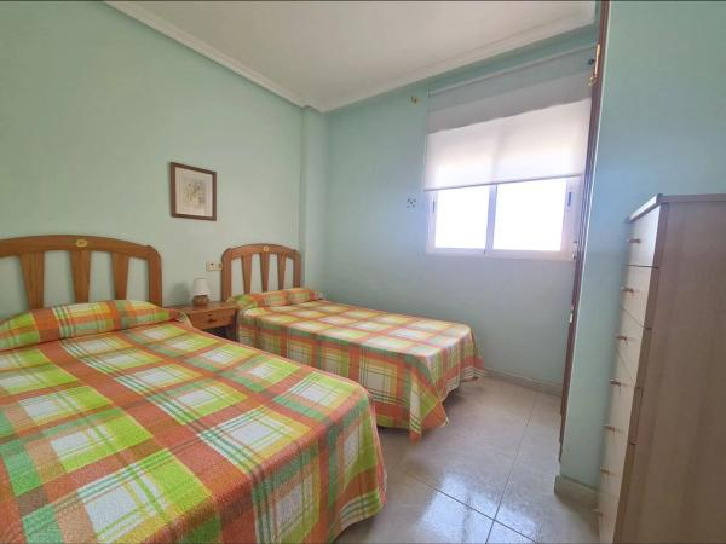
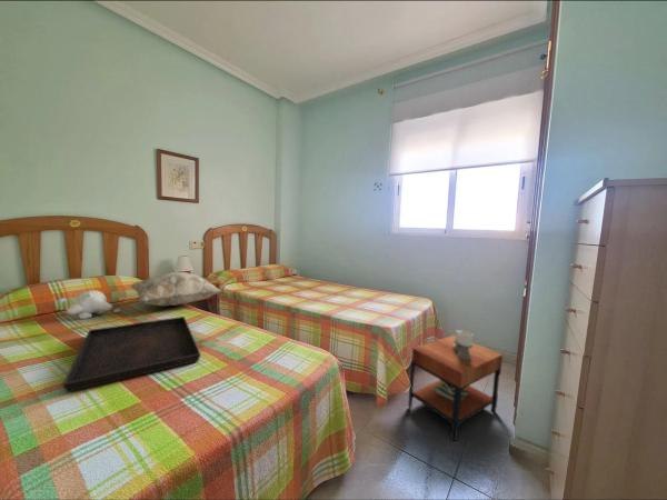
+ serving tray [62,316,201,393]
+ side table [407,329,504,442]
+ teddy bear [57,289,125,320]
+ decorative pillow [129,271,222,307]
